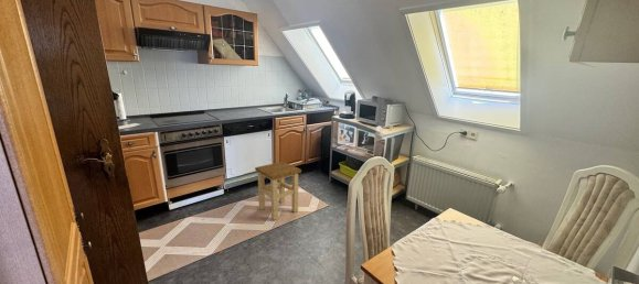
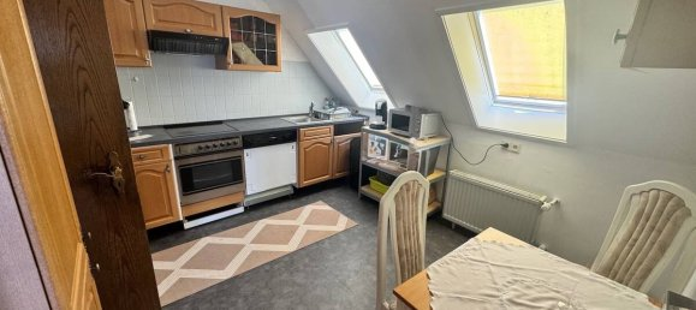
- stool [254,161,302,221]
